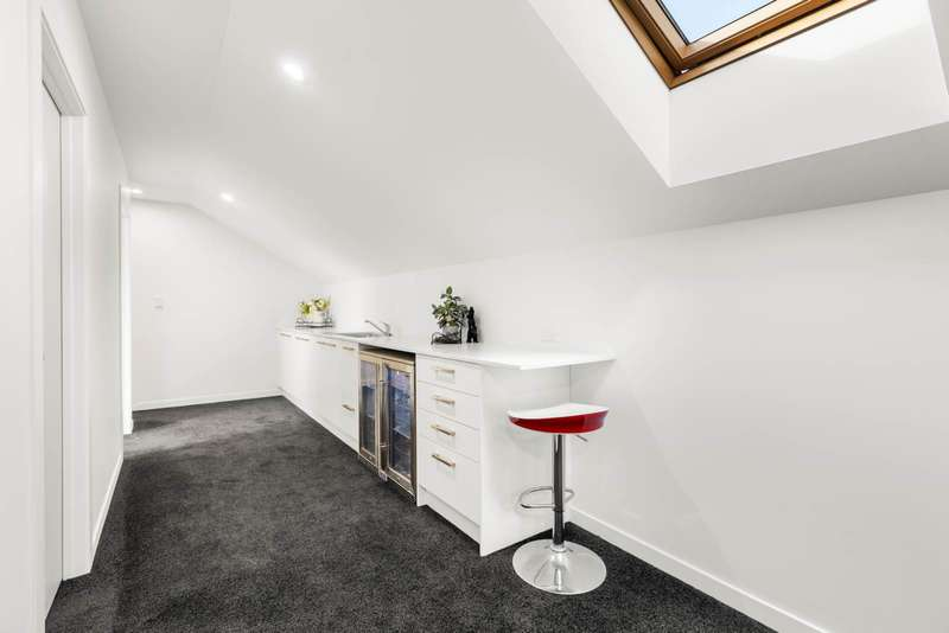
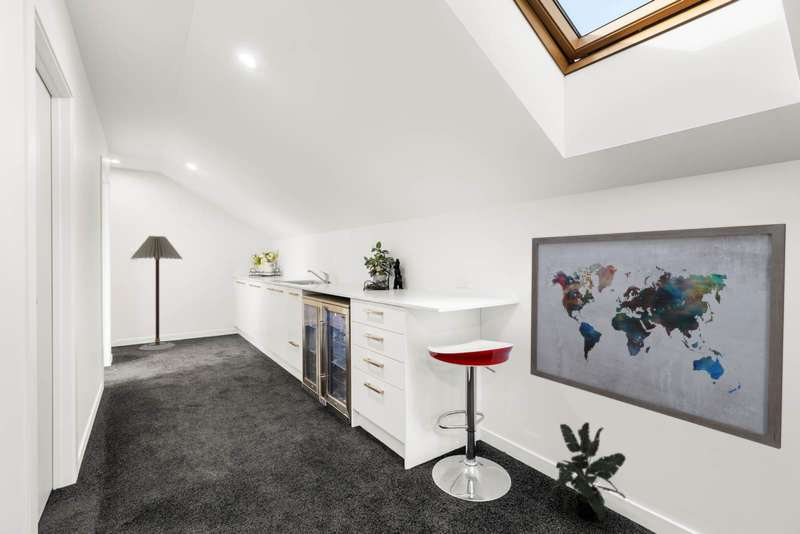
+ floor lamp [129,235,183,351]
+ potted plant [549,421,627,522]
+ wall art [529,223,787,450]
